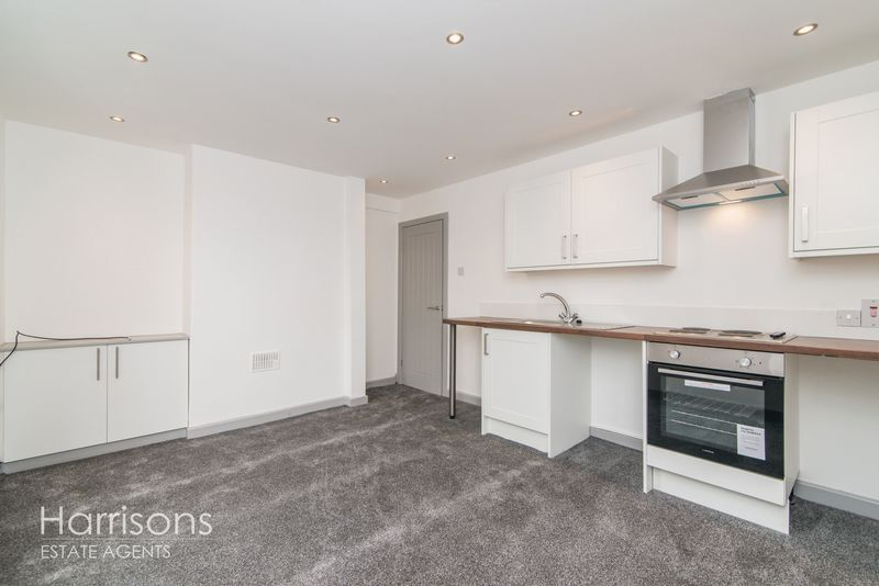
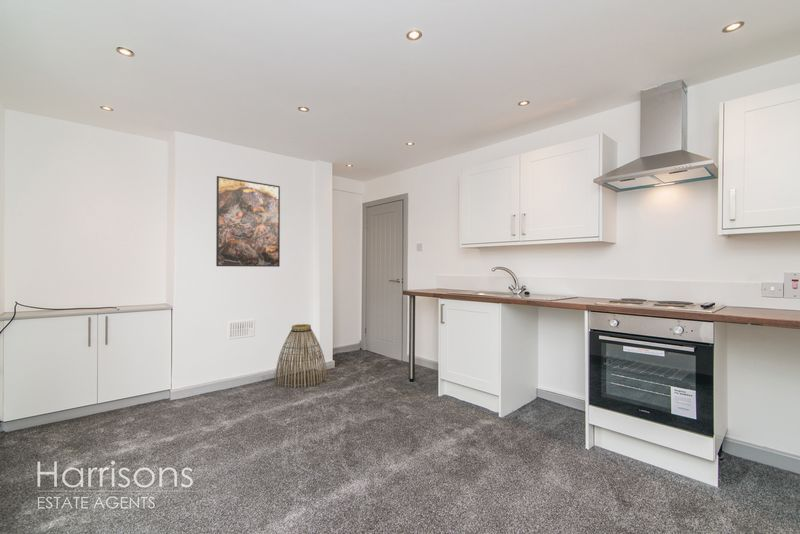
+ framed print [215,175,281,268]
+ basket [273,323,328,389]
